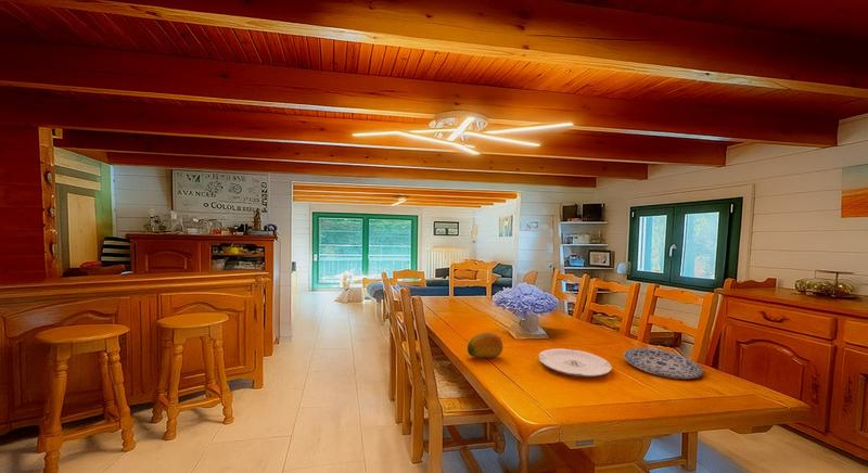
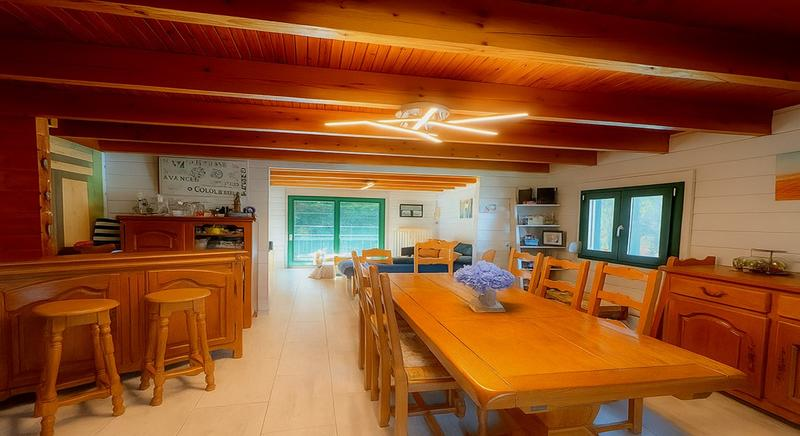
- fruit [467,331,503,358]
- plate [537,347,613,378]
- plate [623,347,704,380]
